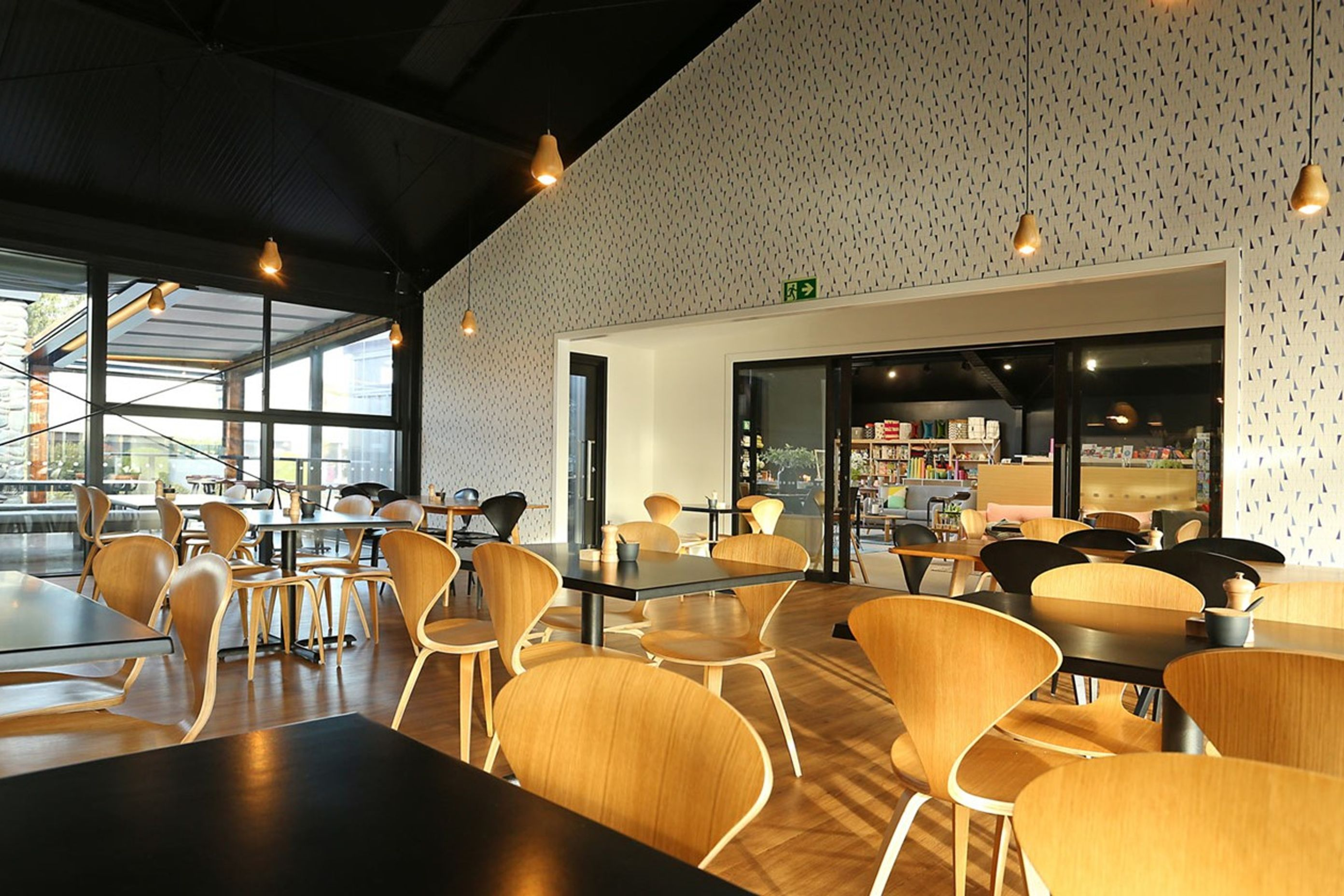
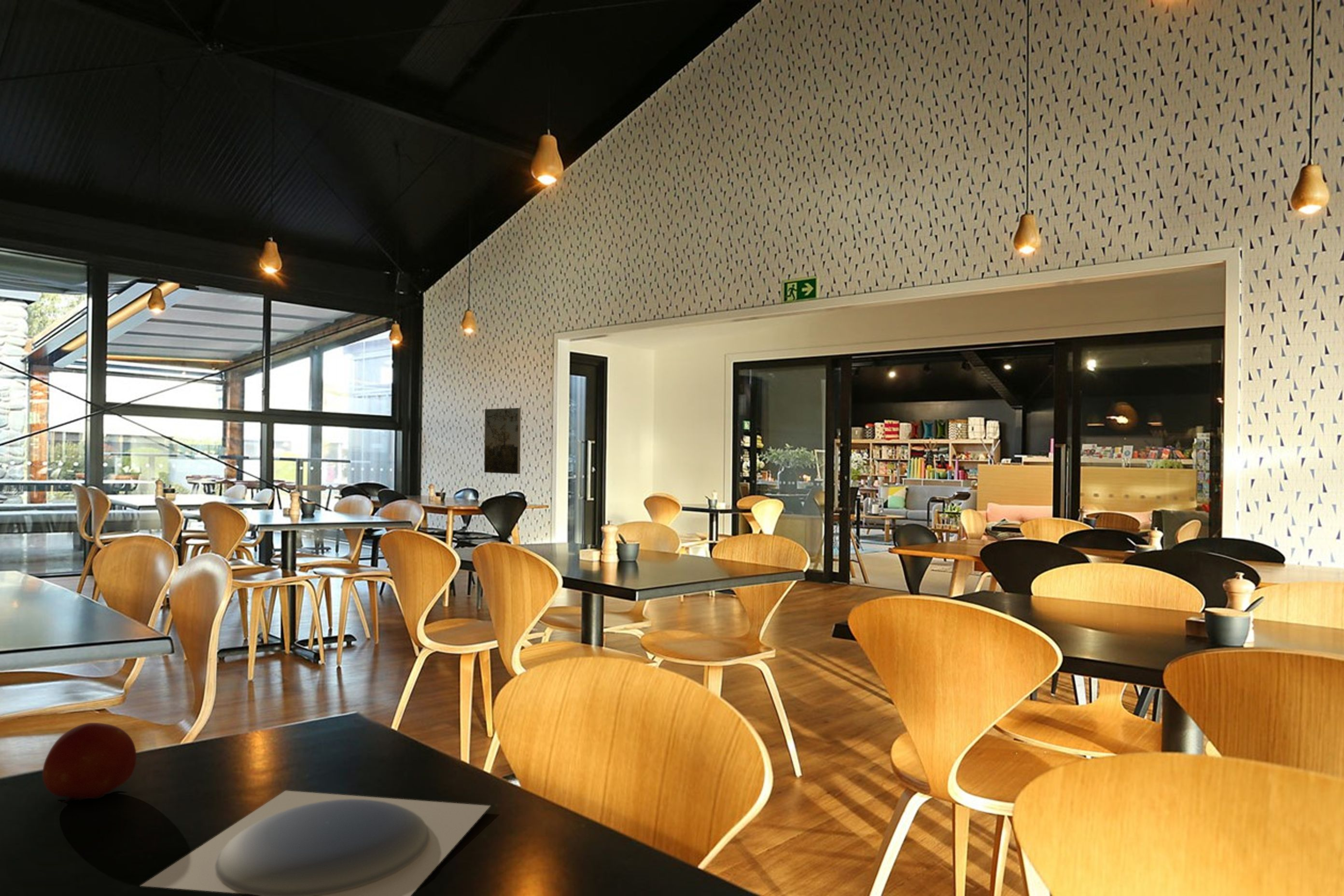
+ plate [140,790,491,896]
+ fruit [42,722,137,803]
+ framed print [484,407,521,475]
